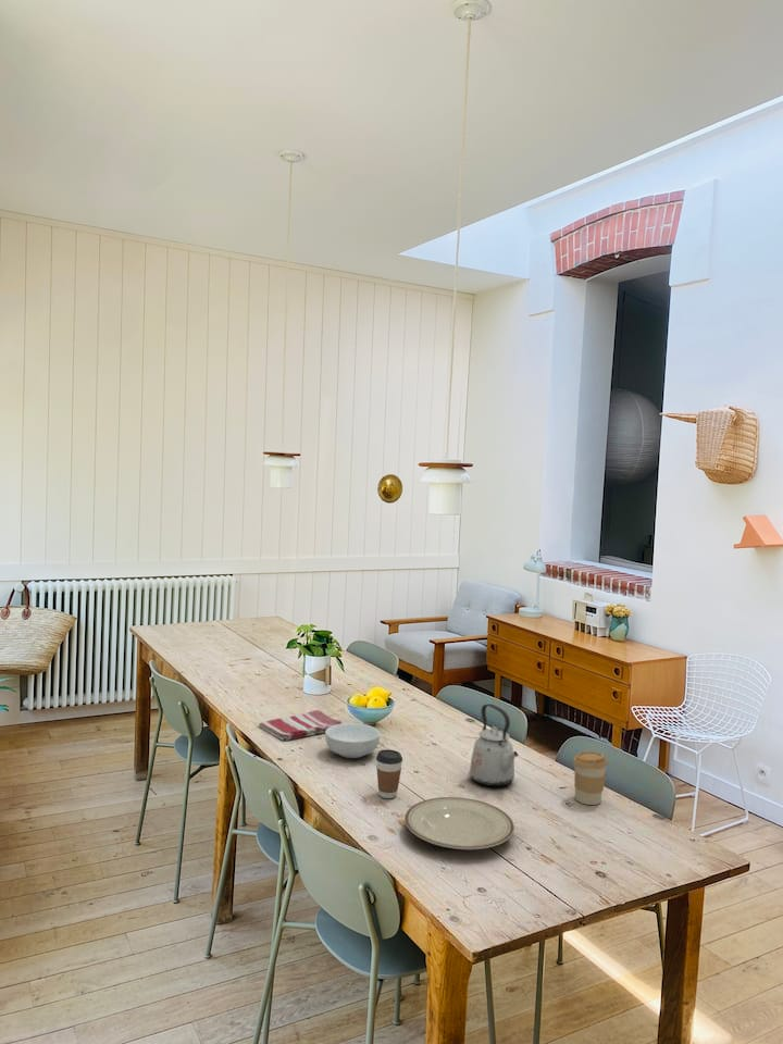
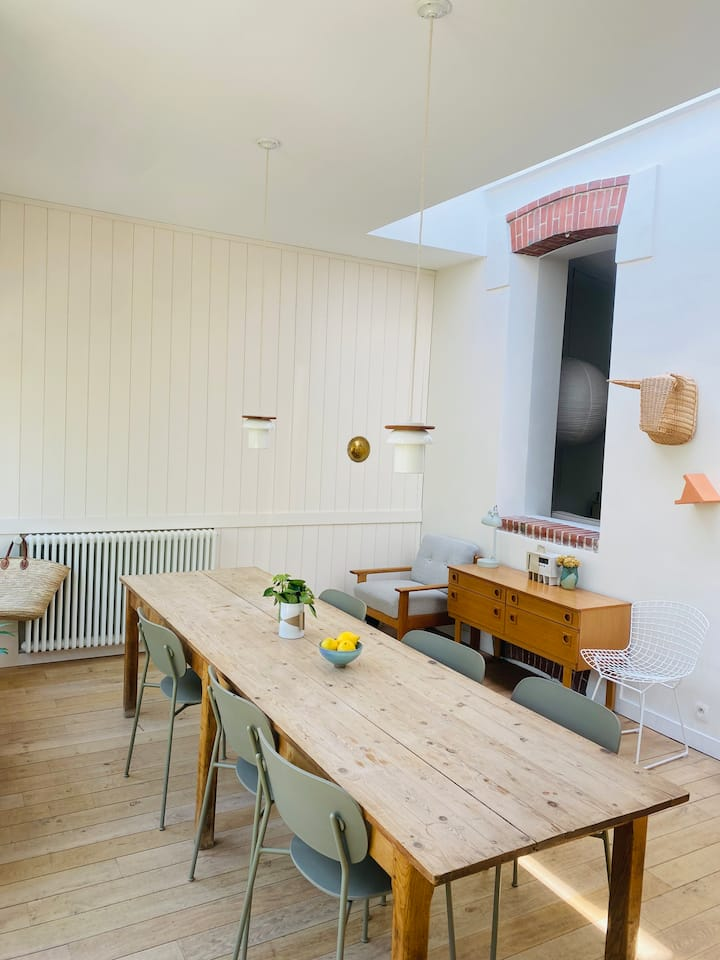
- dish towel [258,709,343,742]
- cereal bowl [324,722,381,759]
- coffee cup [572,750,609,806]
- coffee cup [375,748,403,799]
- plate [403,796,515,850]
- kettle [469,703,520,787]
